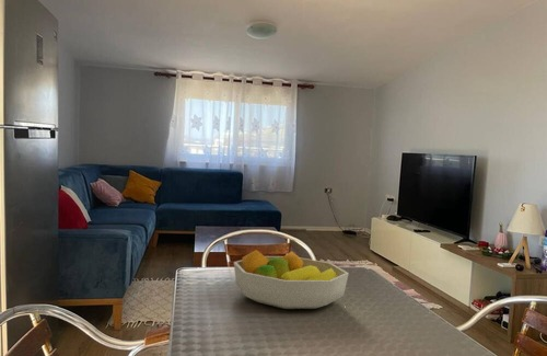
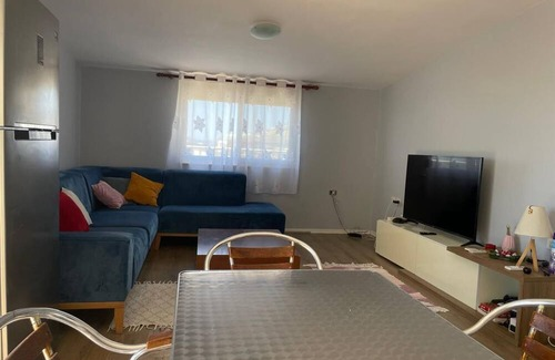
- fruit bowl [233,249,350,310]
